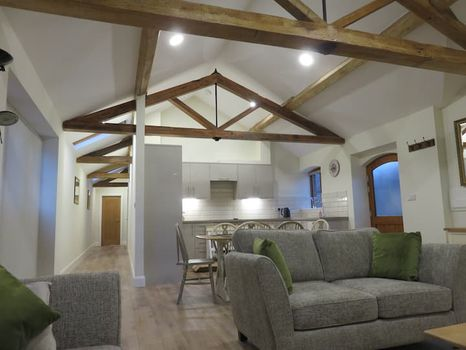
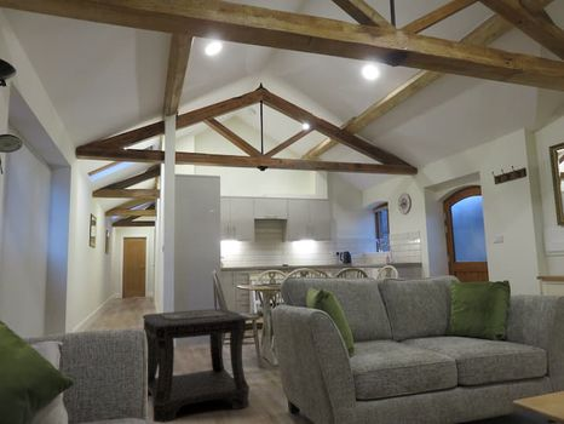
+ side table [142,308,251,424]
